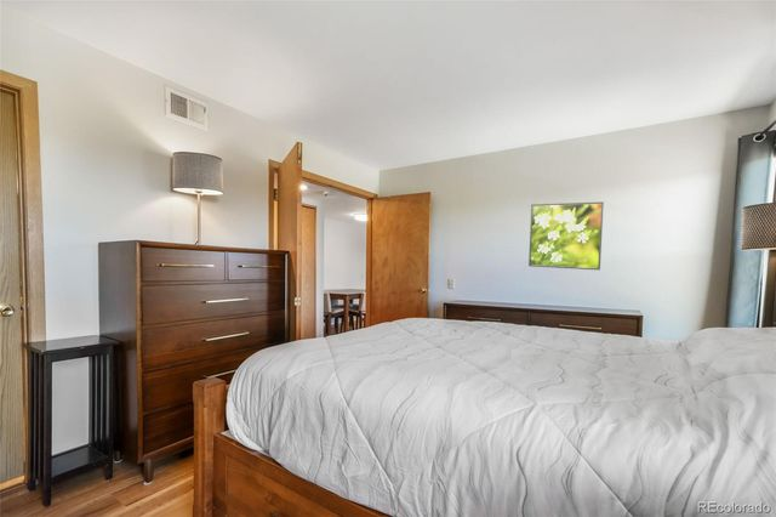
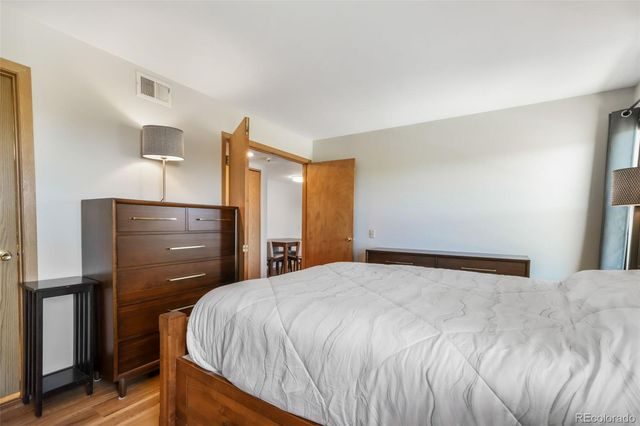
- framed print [527,200,605,271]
